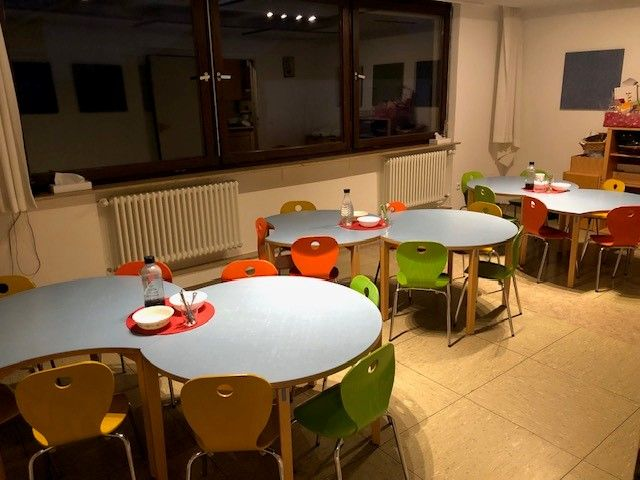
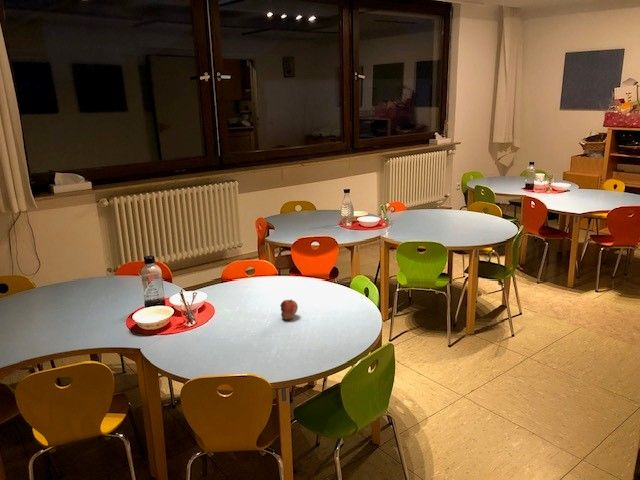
+ fruit [279,298,299,321]
